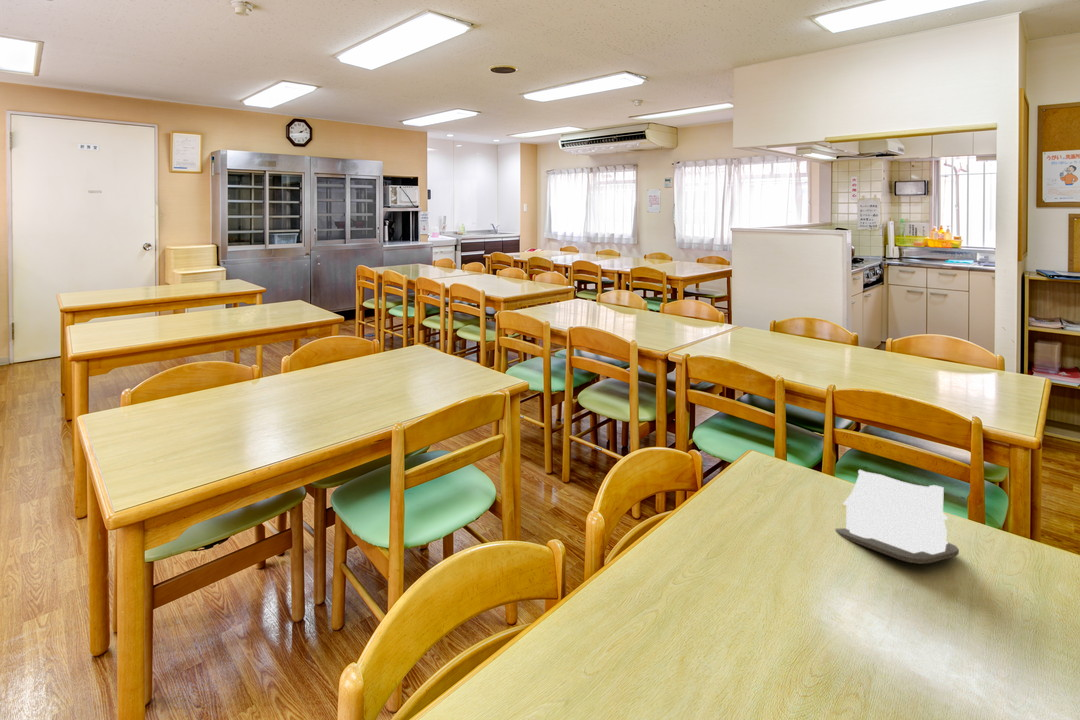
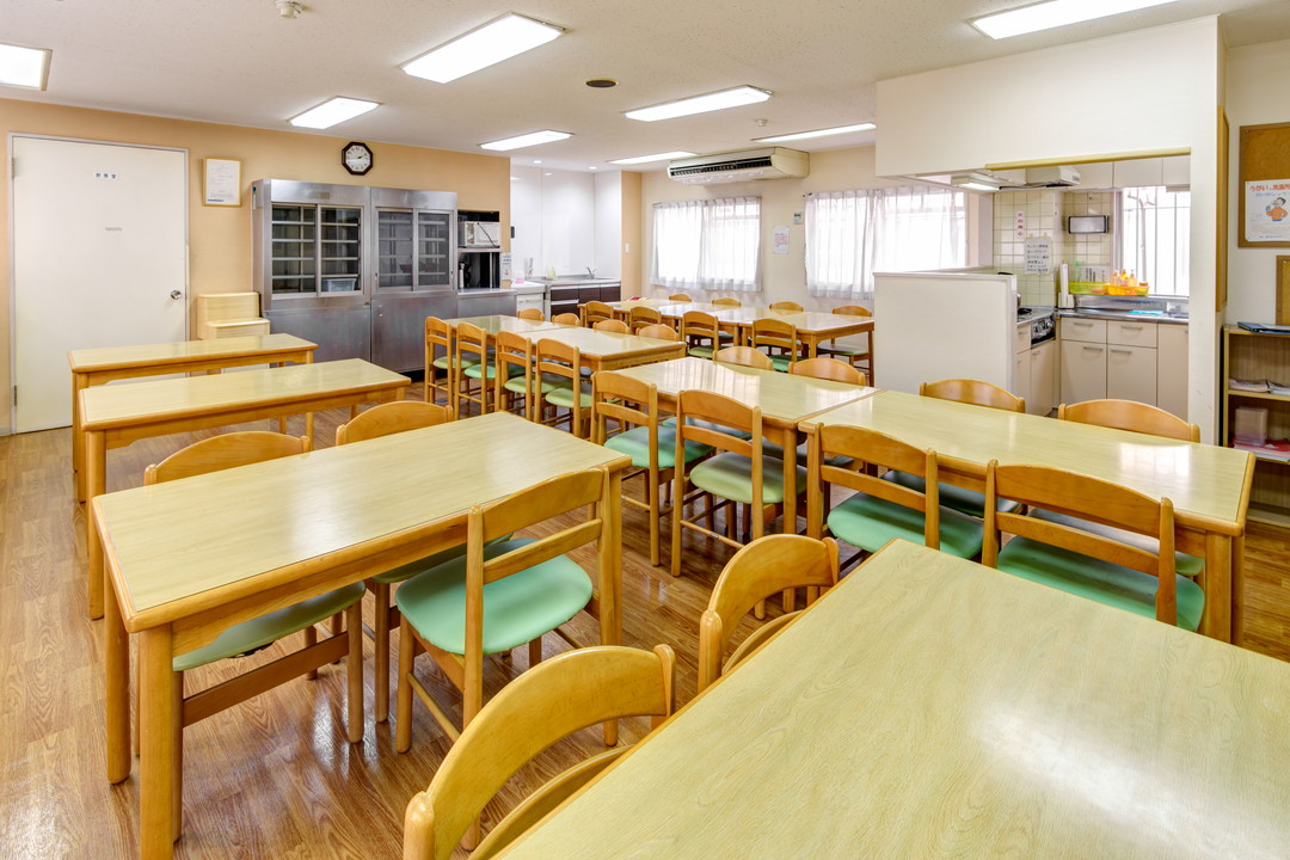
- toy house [834,469,960,565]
